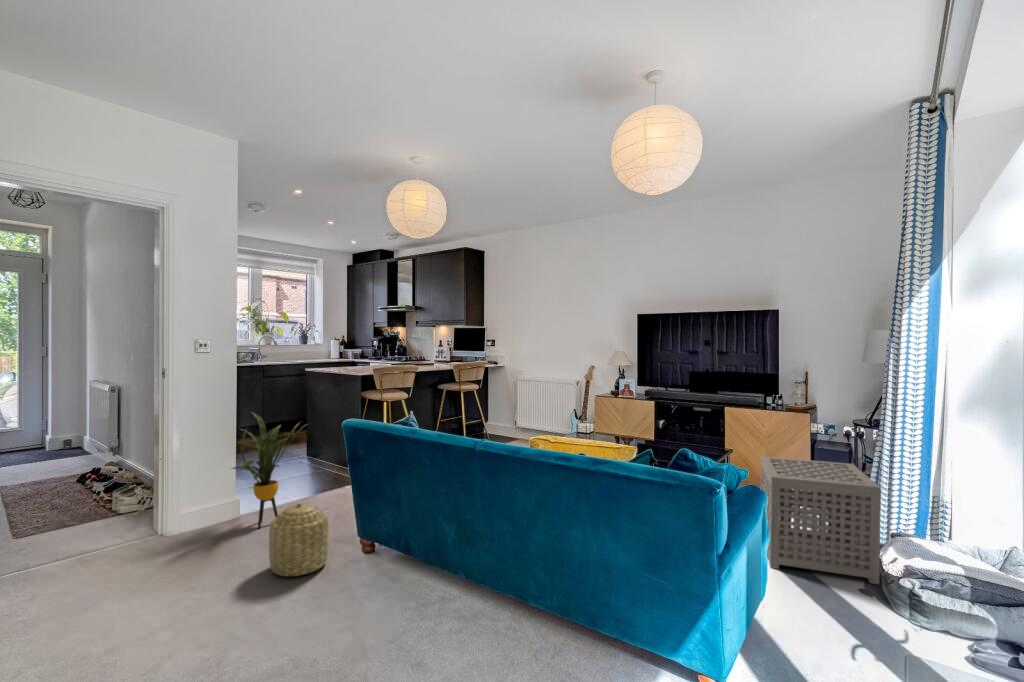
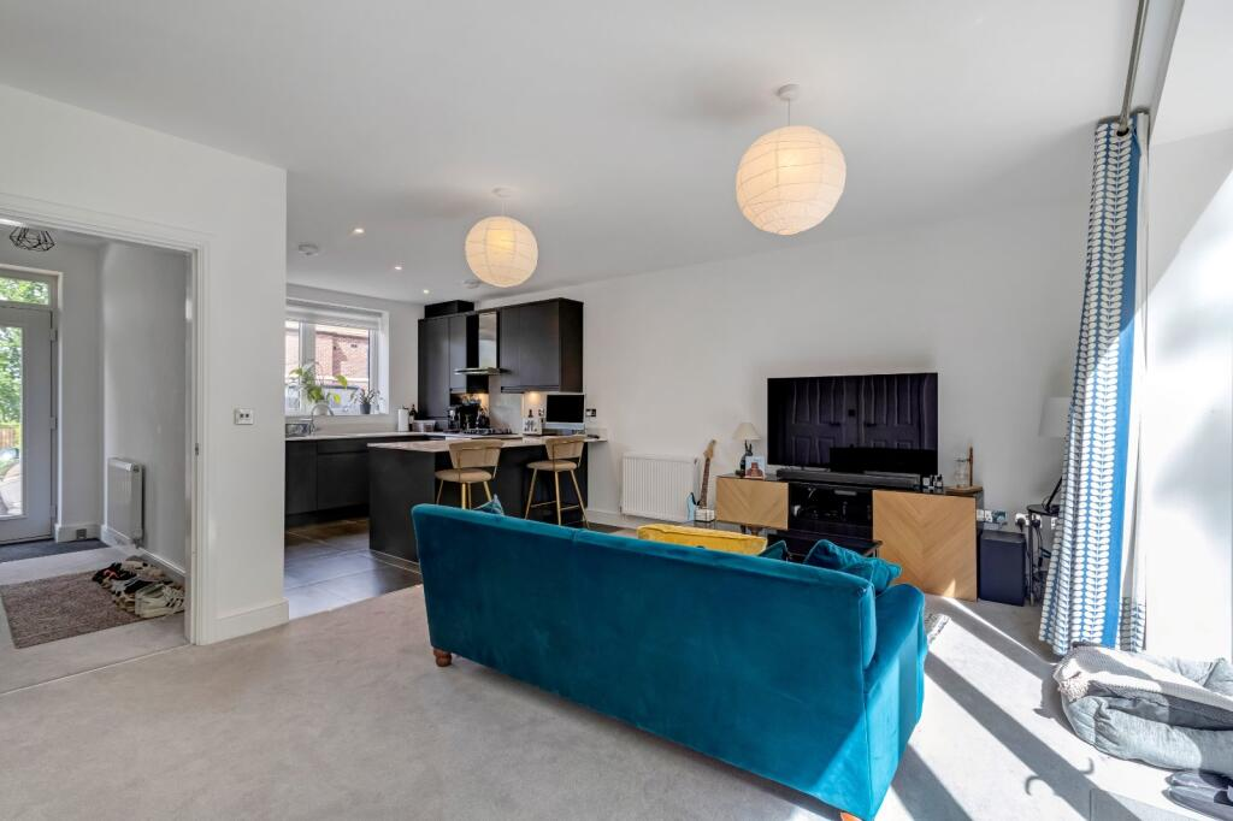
- side table [760,455,882,585]
- basket [268,502,330,577]
- house plant [230,411,311,530]
